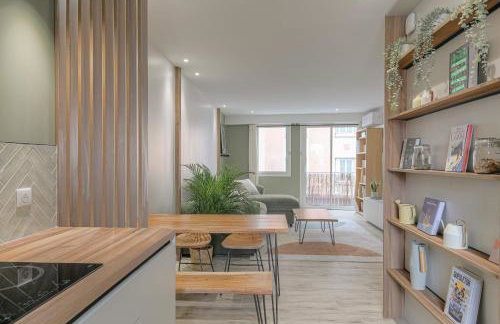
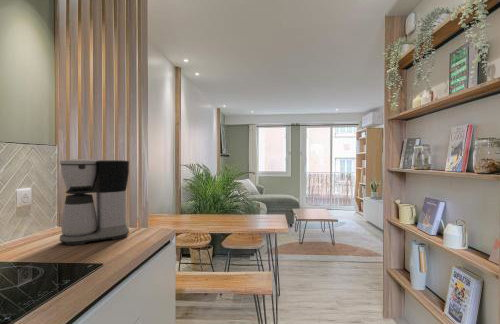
+ coffee maker [59,158,130,246]
